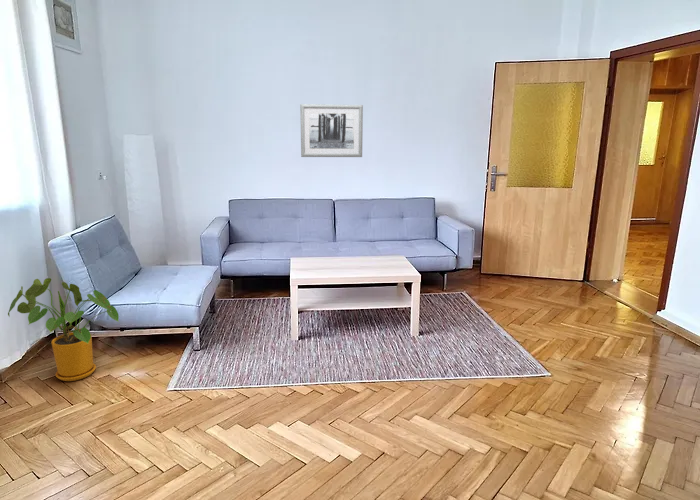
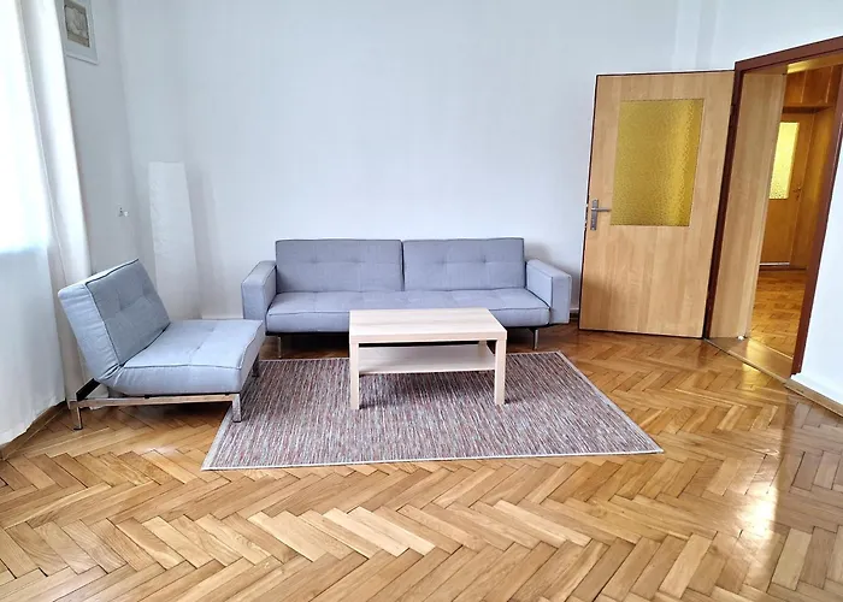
- house plant [7,277,120,382]
- wall art [299,103,364,158]
